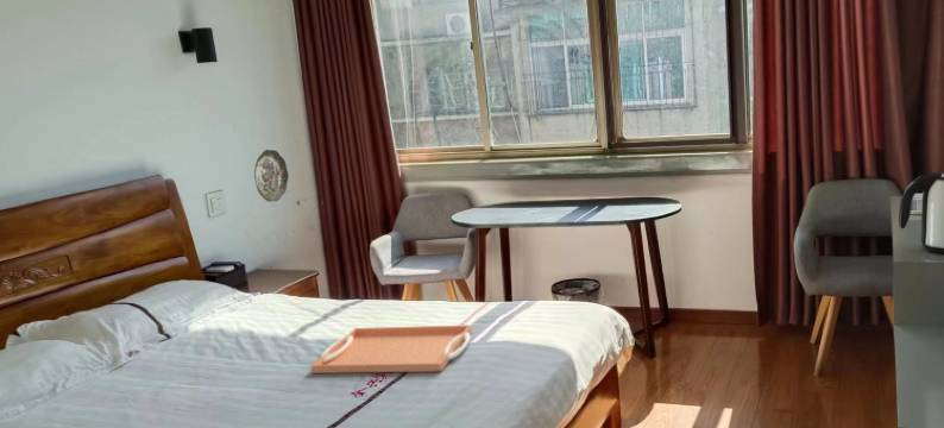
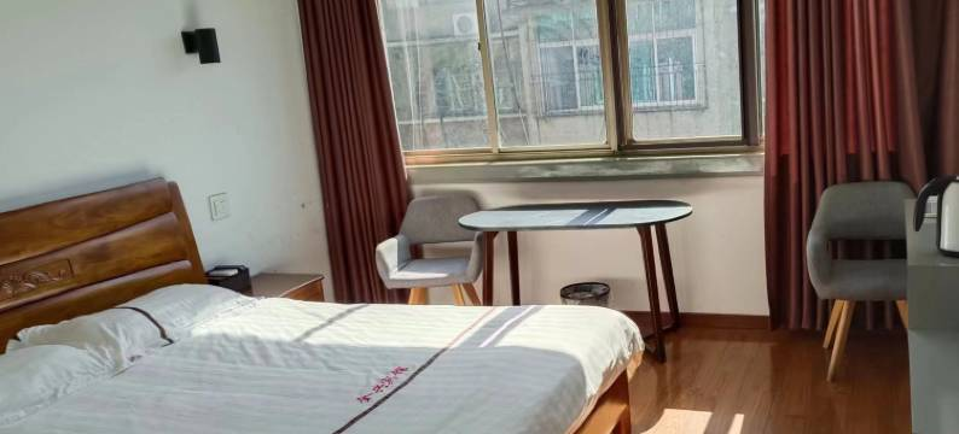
- serving tray [310,323,473,374]
- decorative plate [253,149,290,203]
